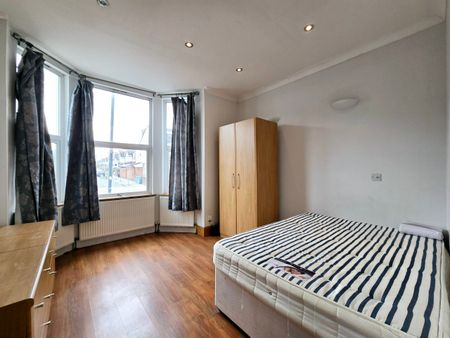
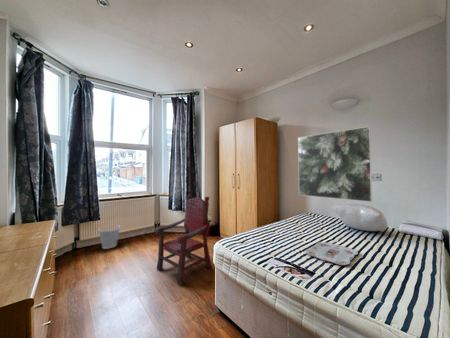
+ serving tray [305,241,359,266]
+ wastebasket [97,224,121,250]
+ armchair [153,194,213,286]
+ pillow [332,203,389,232]
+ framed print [297,125,373,203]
